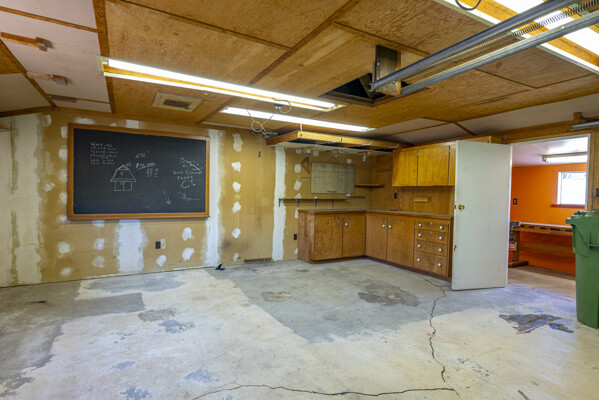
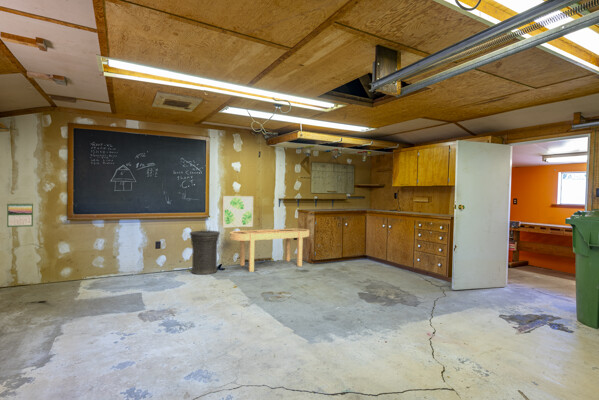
+ calendar [6,202,34,228]
+ wall art [222,195,254,228]
+ planter box [229,228,310,273]
+ trash can [188,228,221,276]
